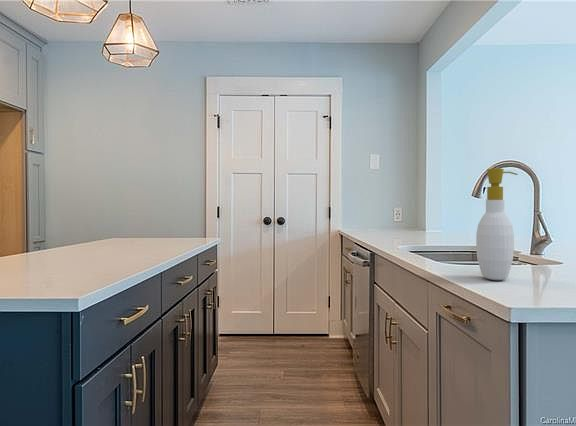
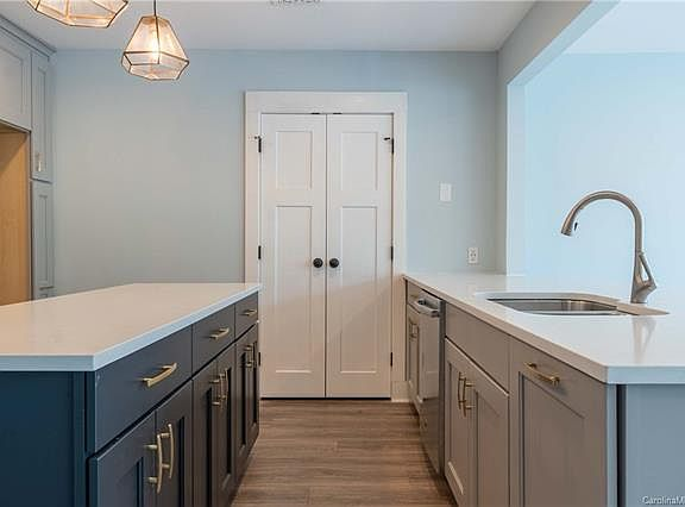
- soap bottle [475,167,519,281]
